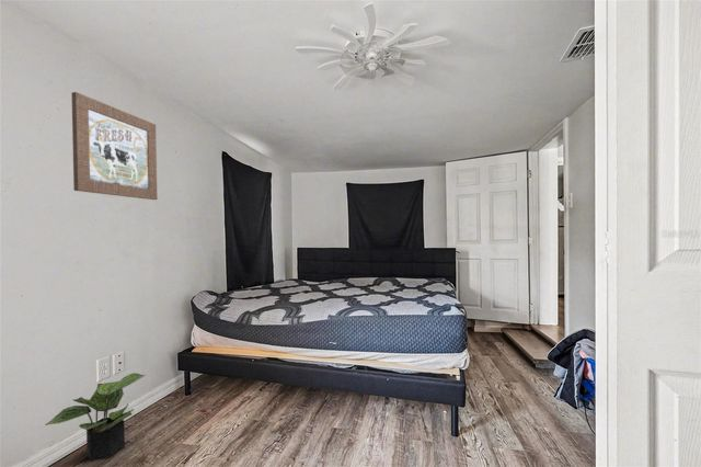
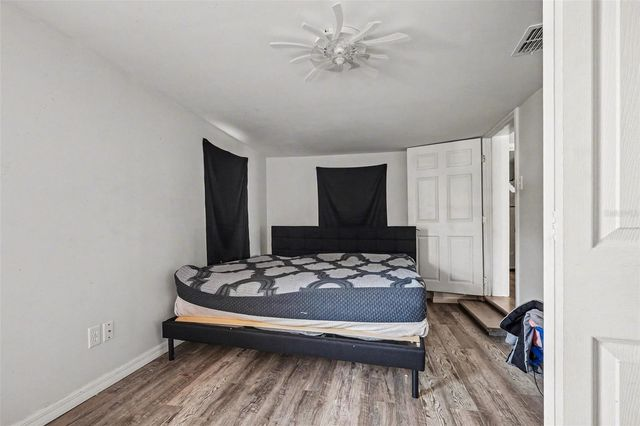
- wall art [70,91,159,201]
- potted plant [44,372,146,463]
